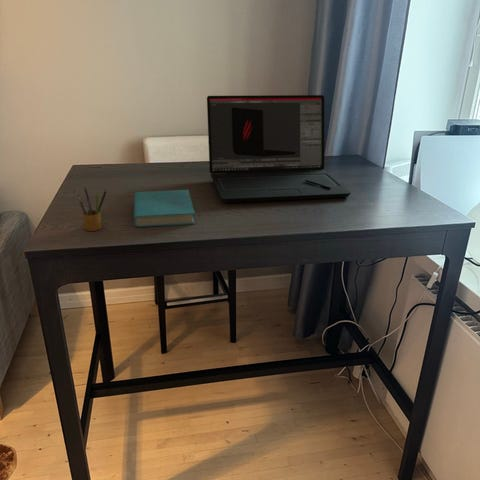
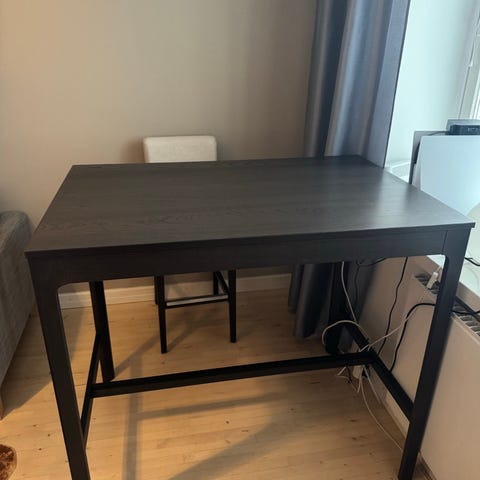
- laptop [206,94,352,204]
- book [133,189,196,228]
- pencil box [73,185,108,232]
